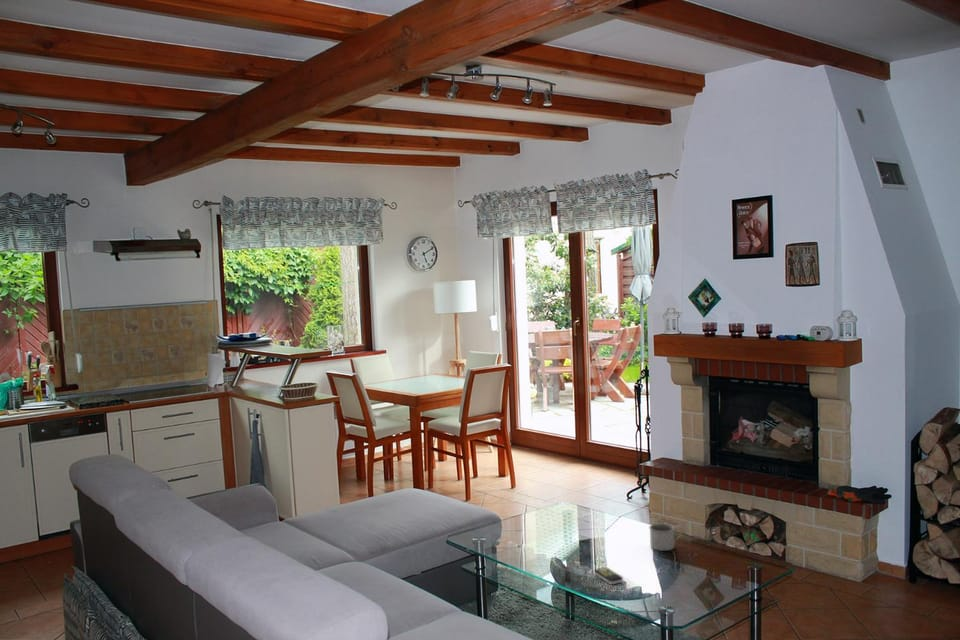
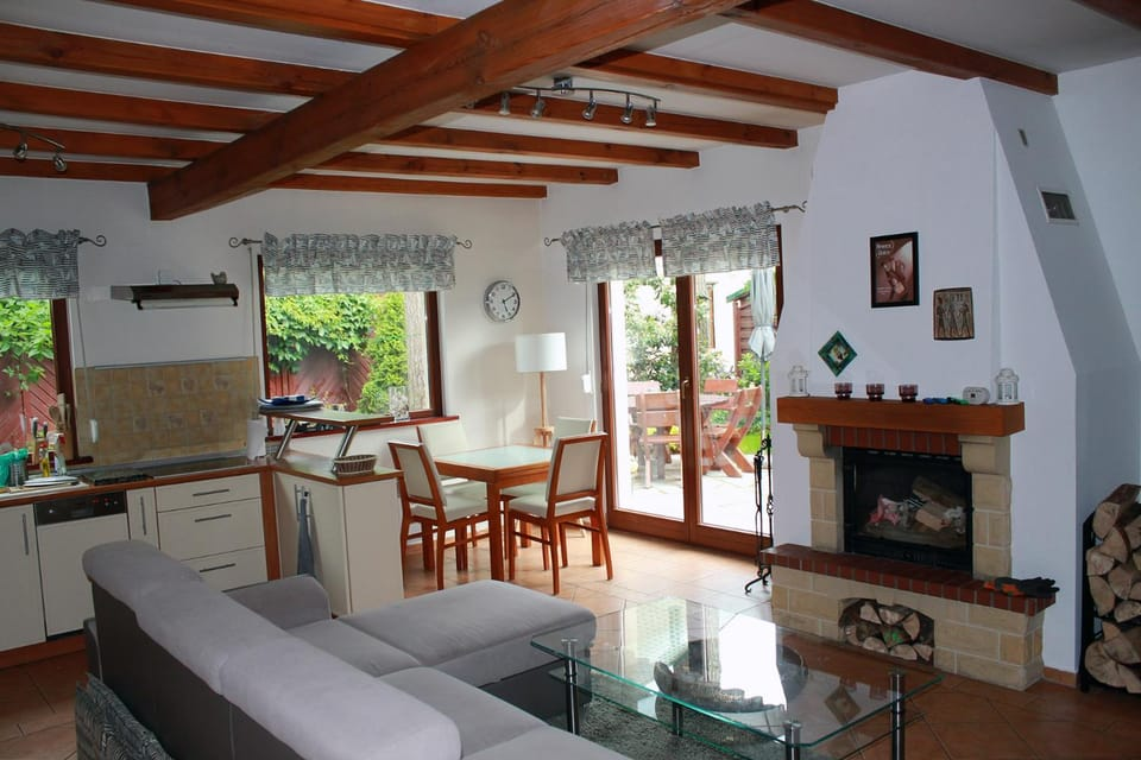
- remote control [593,566,624,585]
- mug [648,522,684,552]
